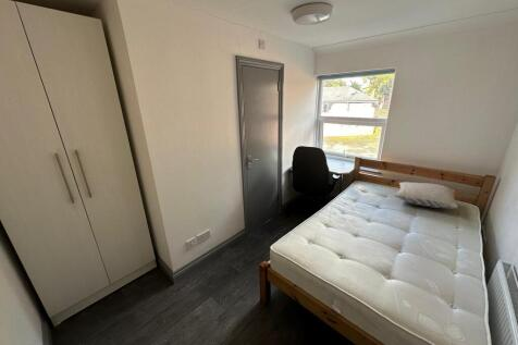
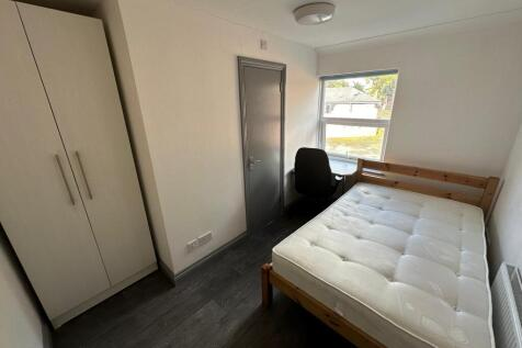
- pillow [394,181,459,210]
